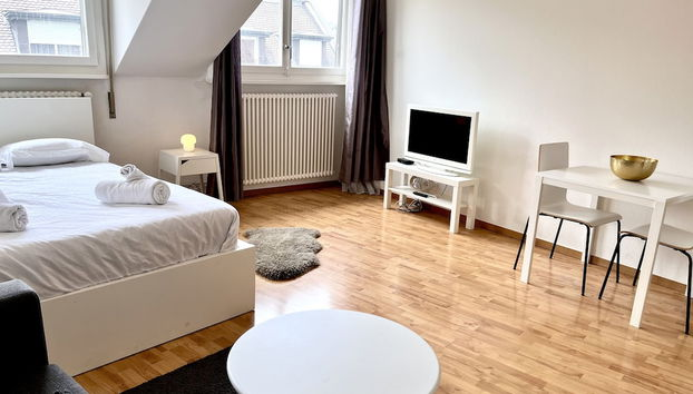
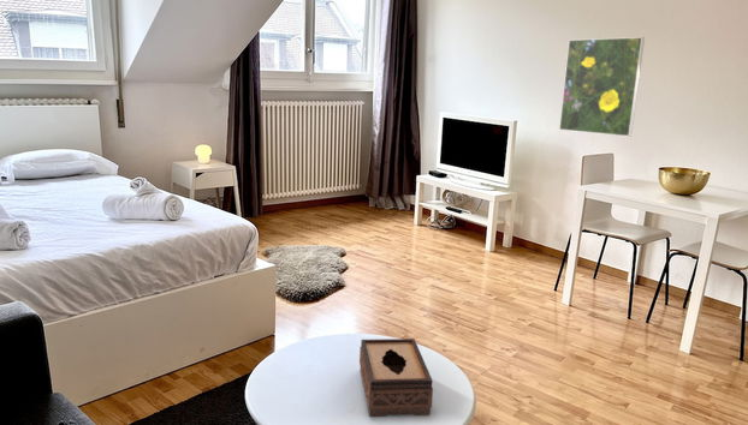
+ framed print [558,36,646,138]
+ tissue box [358,337,434,418]
